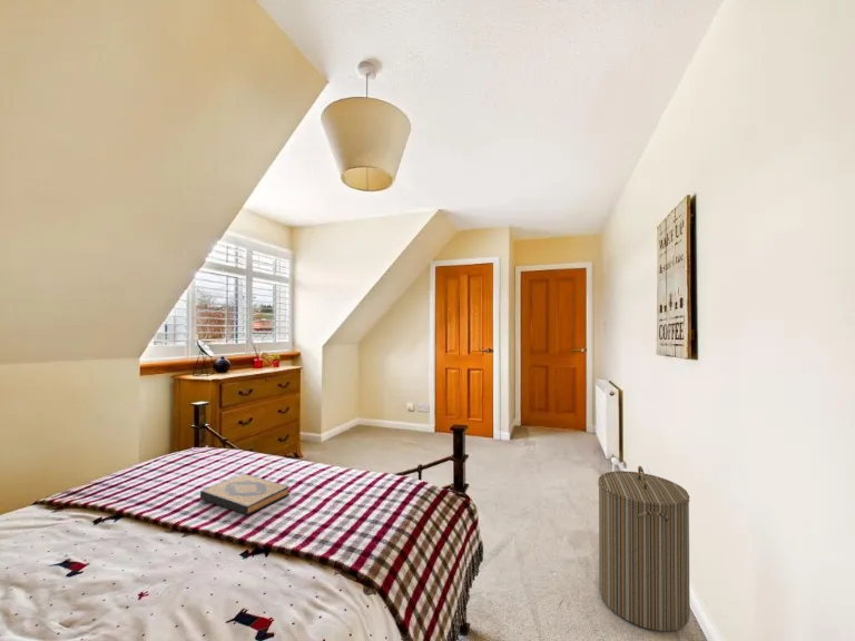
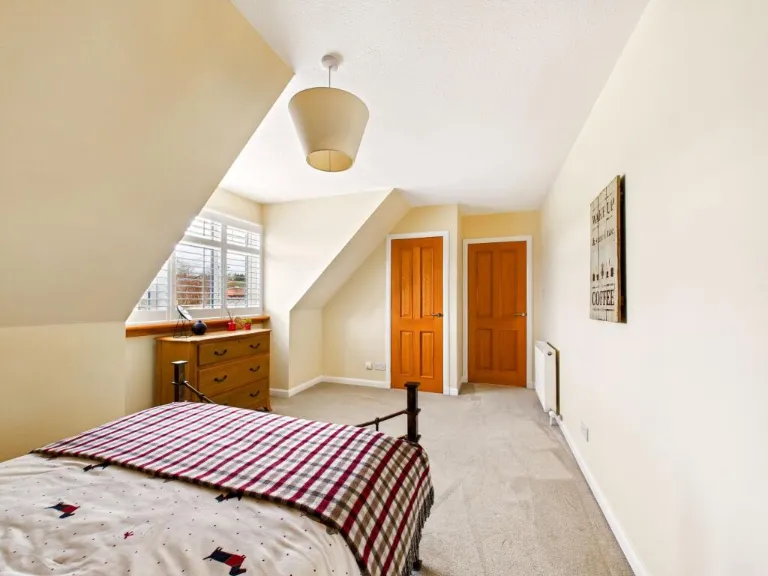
- laundry hamper [597,465,691,633]
- hardback book [199,473,291,516]
